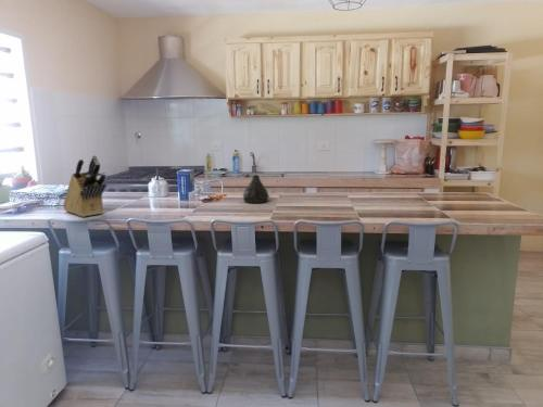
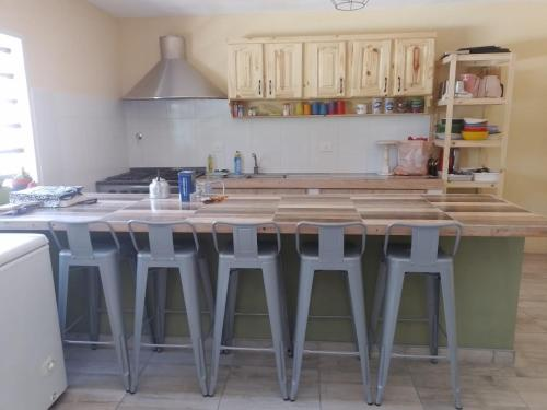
- knife block [62,154,108,218]
- teapot [241,174,270,204]
